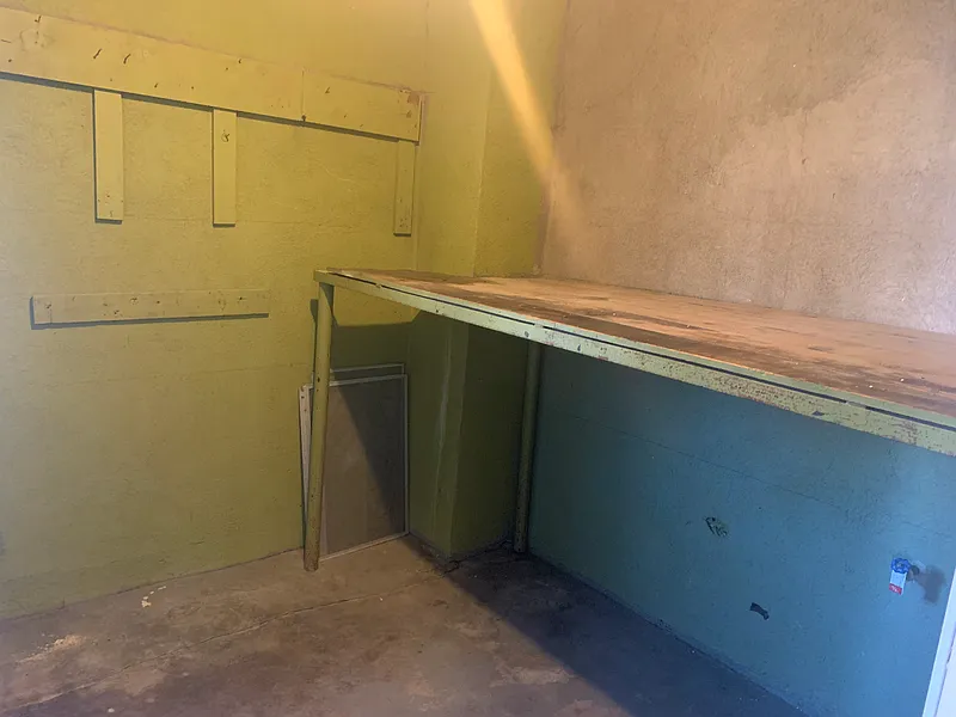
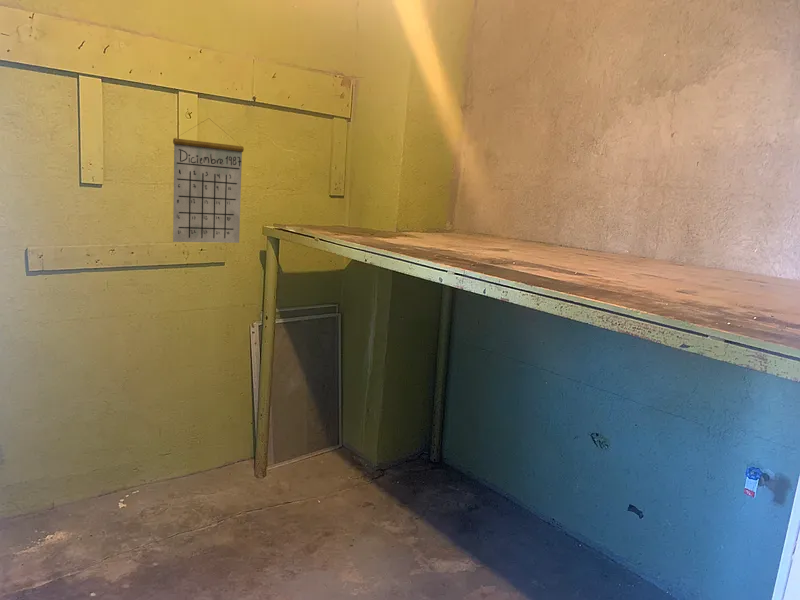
+ calendar [172,117,245,244]
